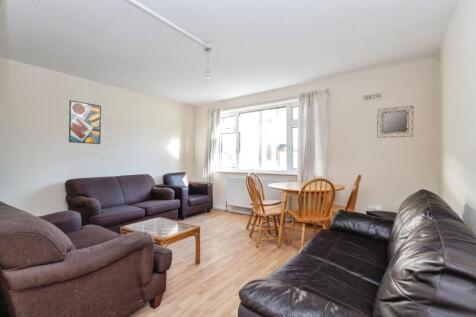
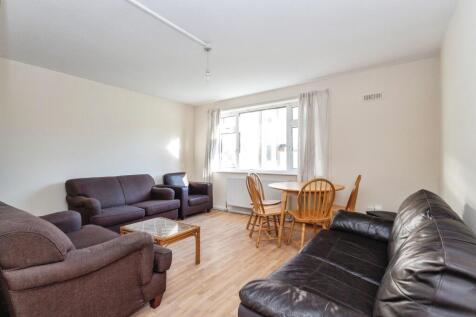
- home mirror [376,105,414,139]
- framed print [68,99,102,145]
